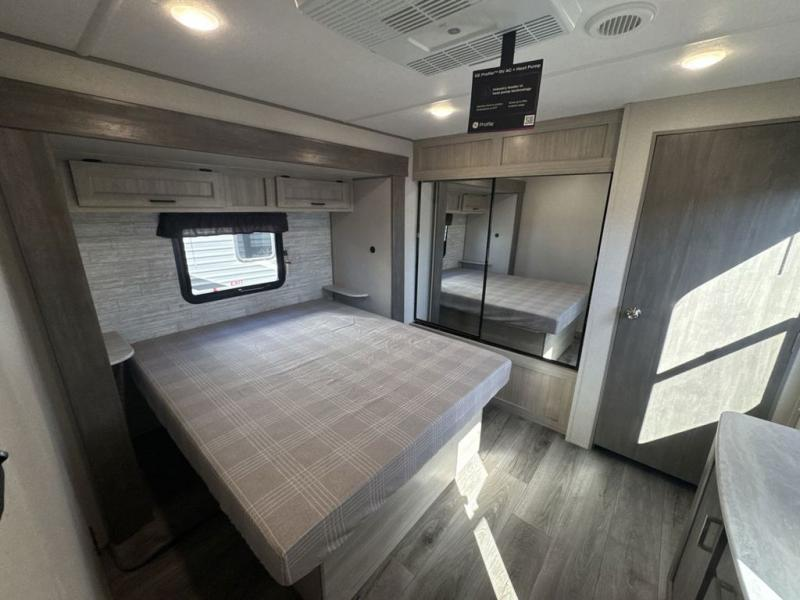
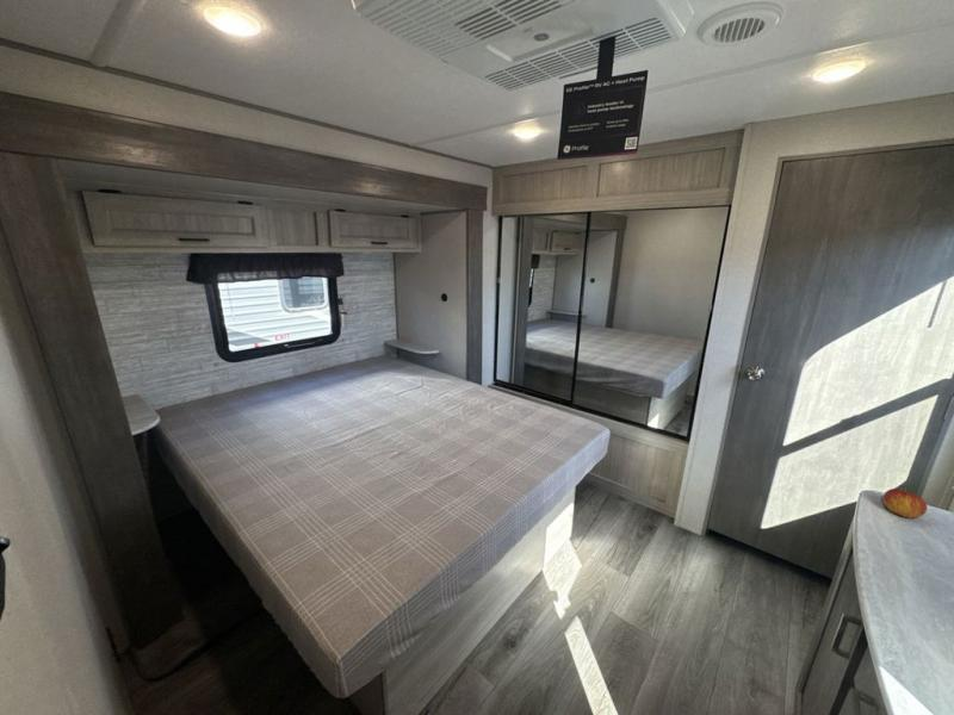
+ apple [882,487,928,520]
